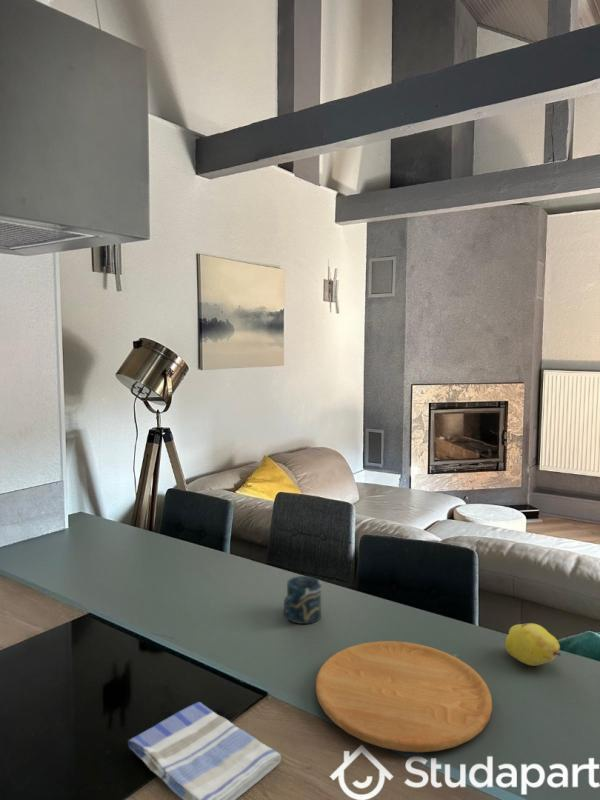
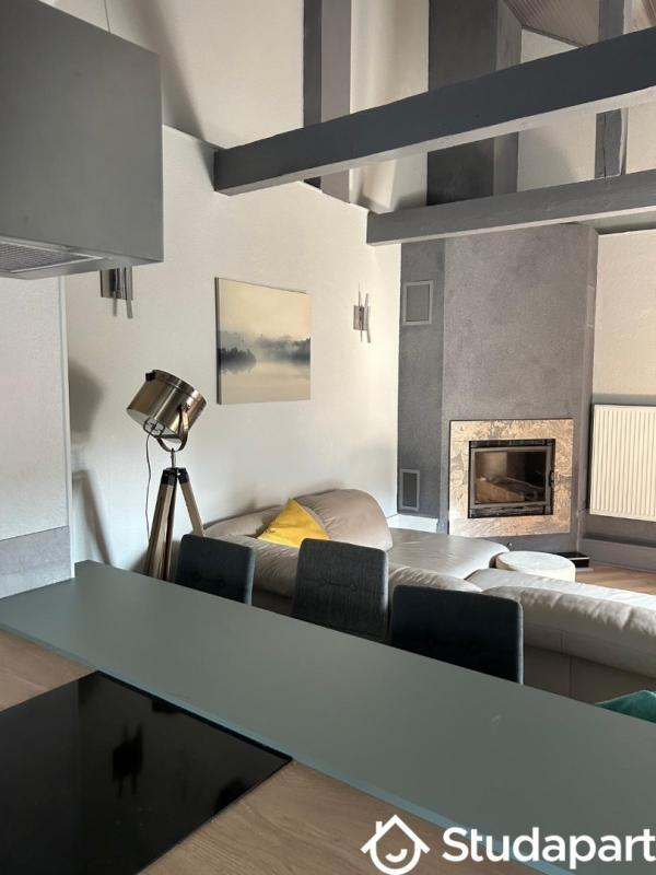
- cup [283,575,322,625]
- cutting board [315,640,493,753]
- fruit [504,622,562,667]
- dish towel [127,701,282,800]
